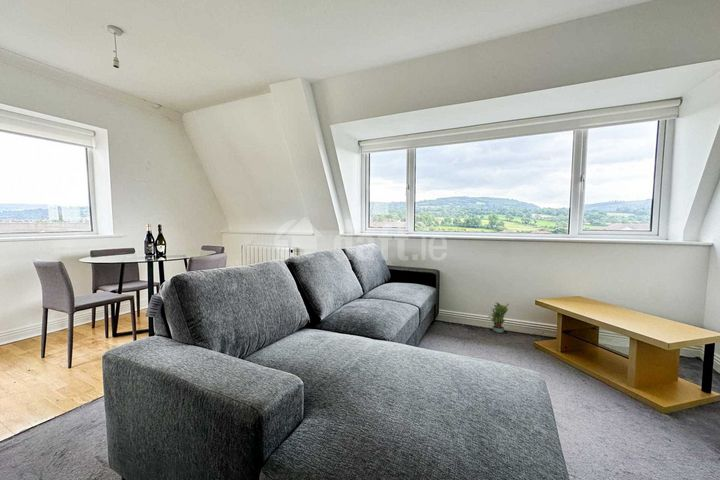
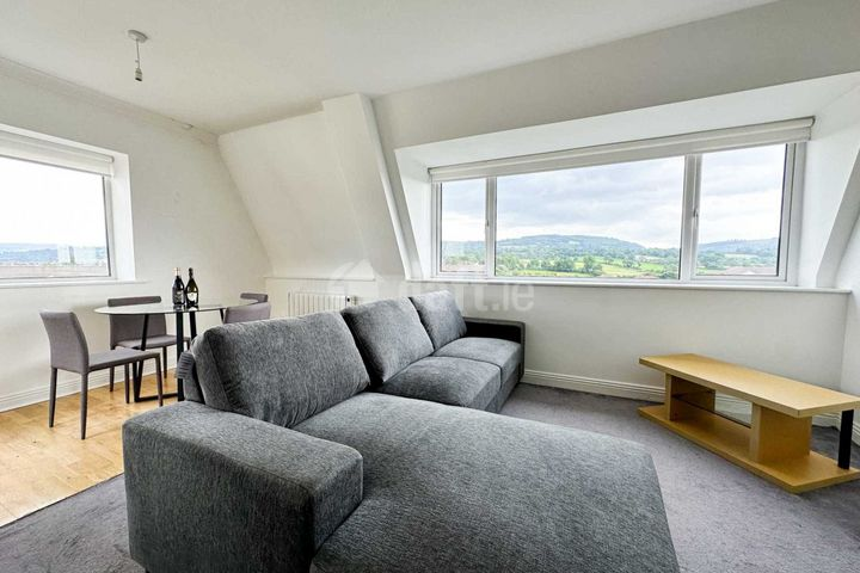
- potted plant [487,301,510,334]
